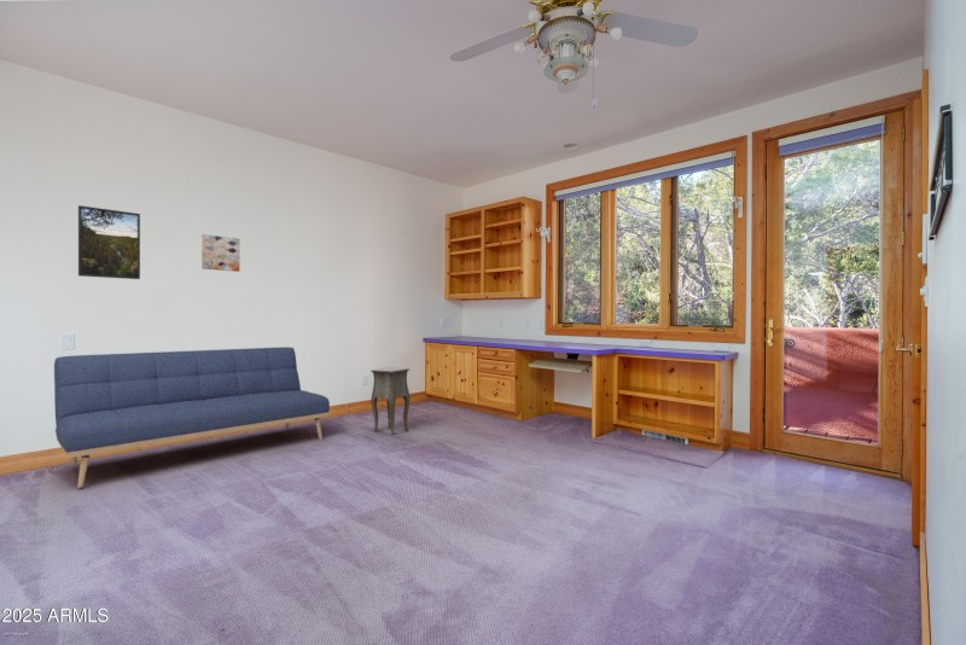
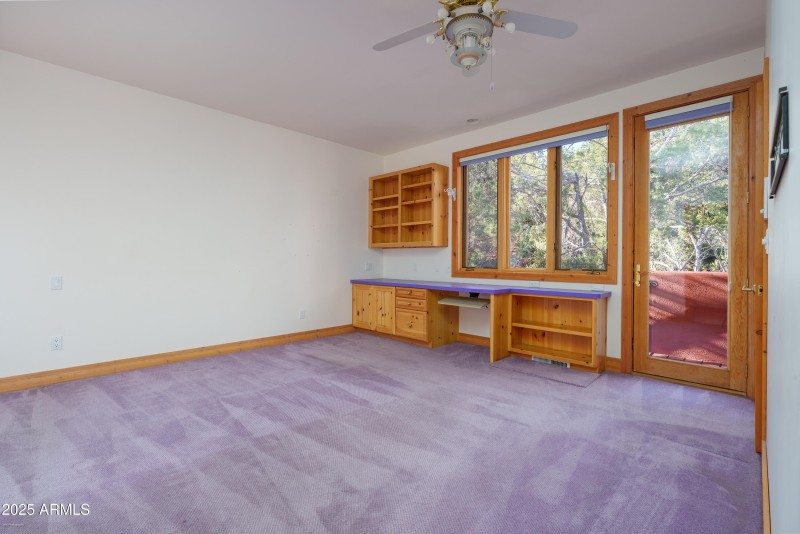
- wall art [200,233,242,273]
- side table [369,366,412,437]
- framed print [77,204,141,280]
- sofa [53,345,331,489]
